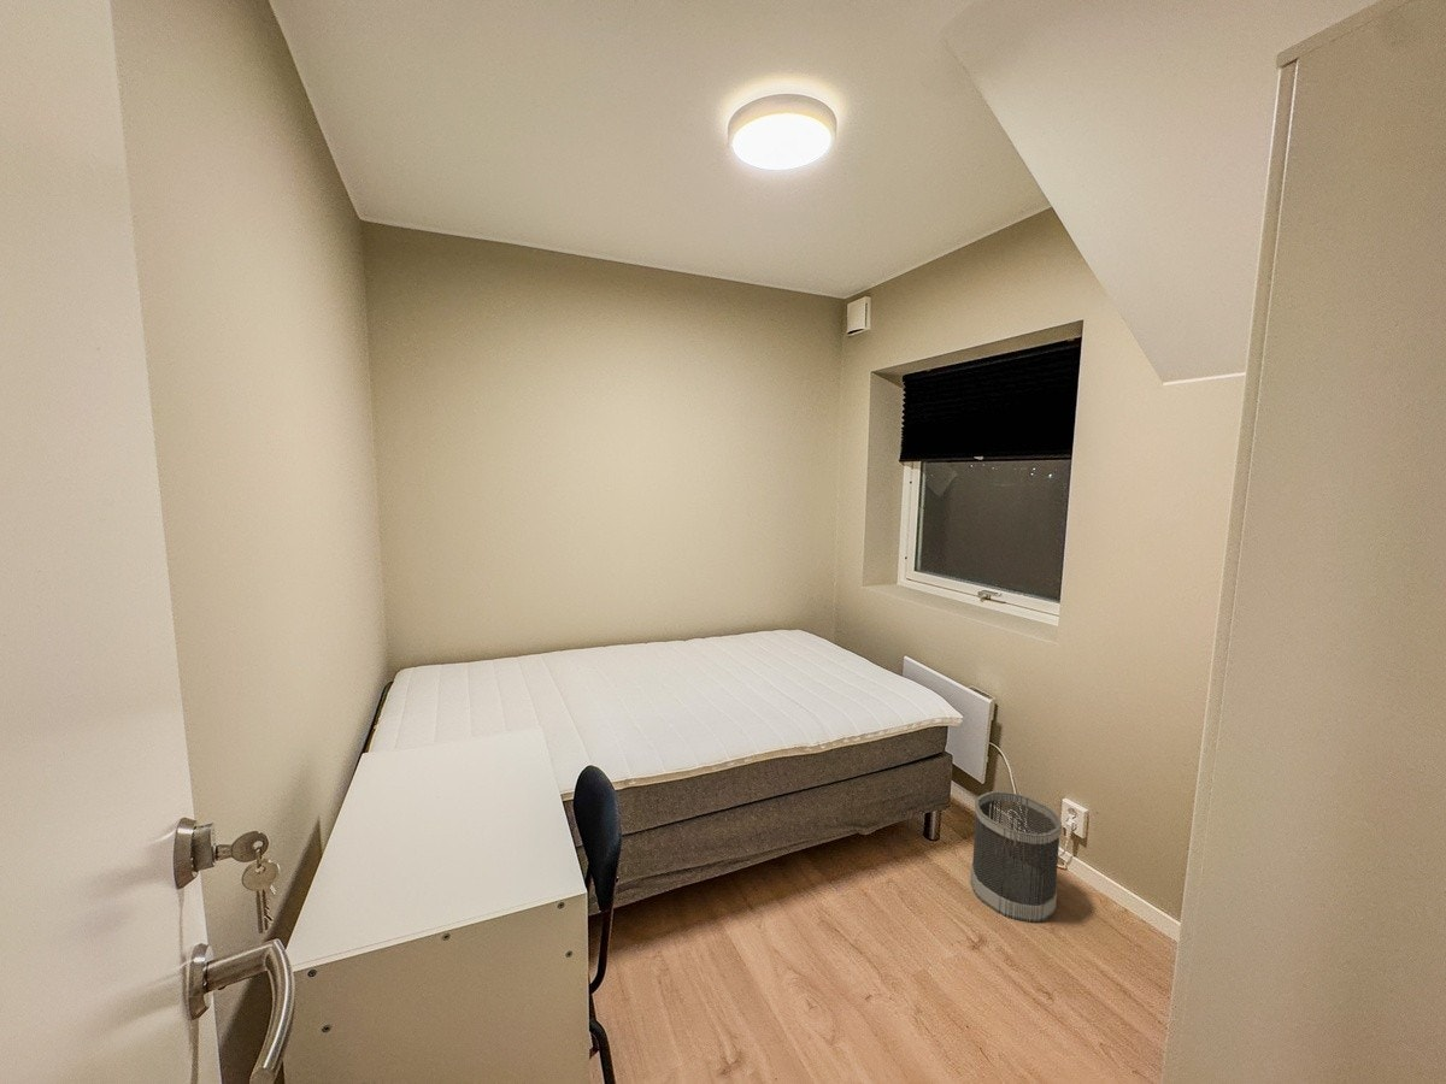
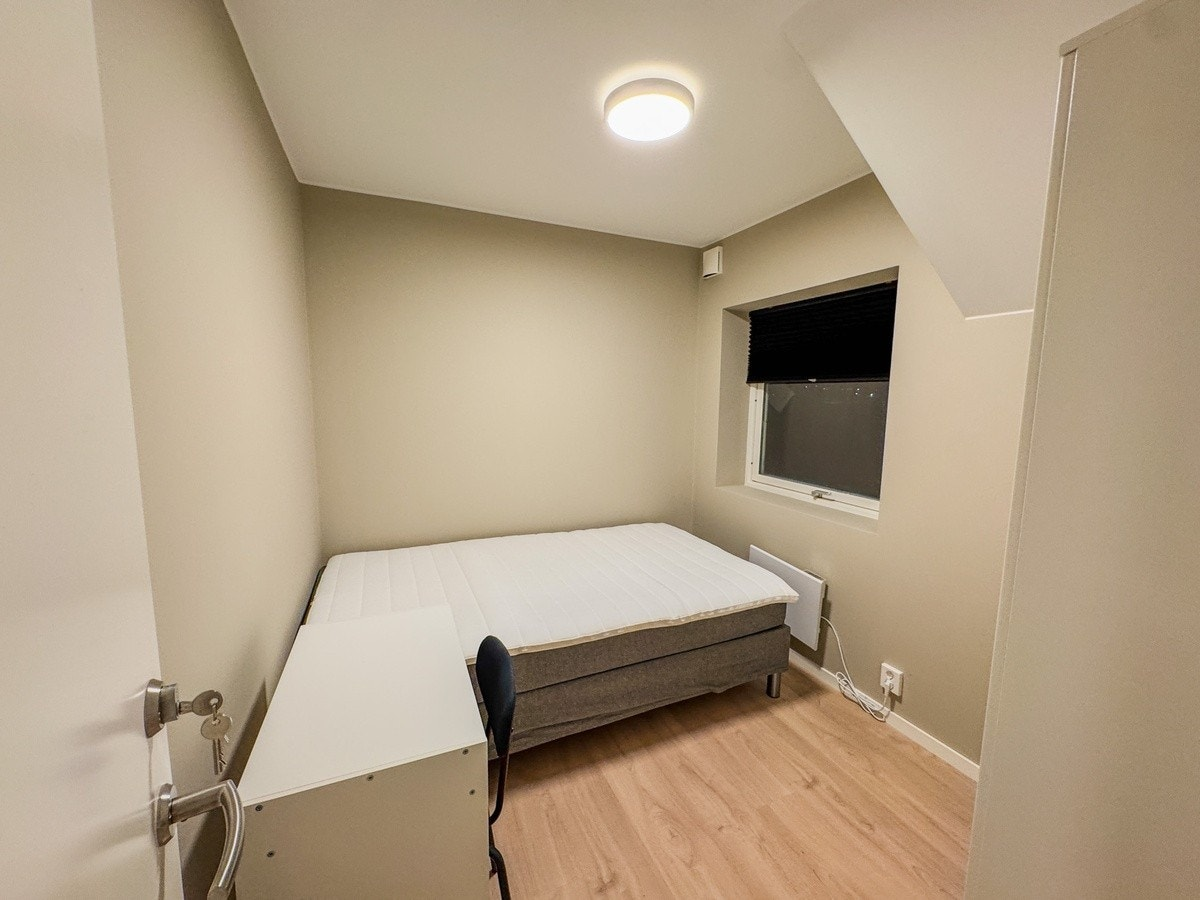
- wastebasket [970,790,1063,924]
